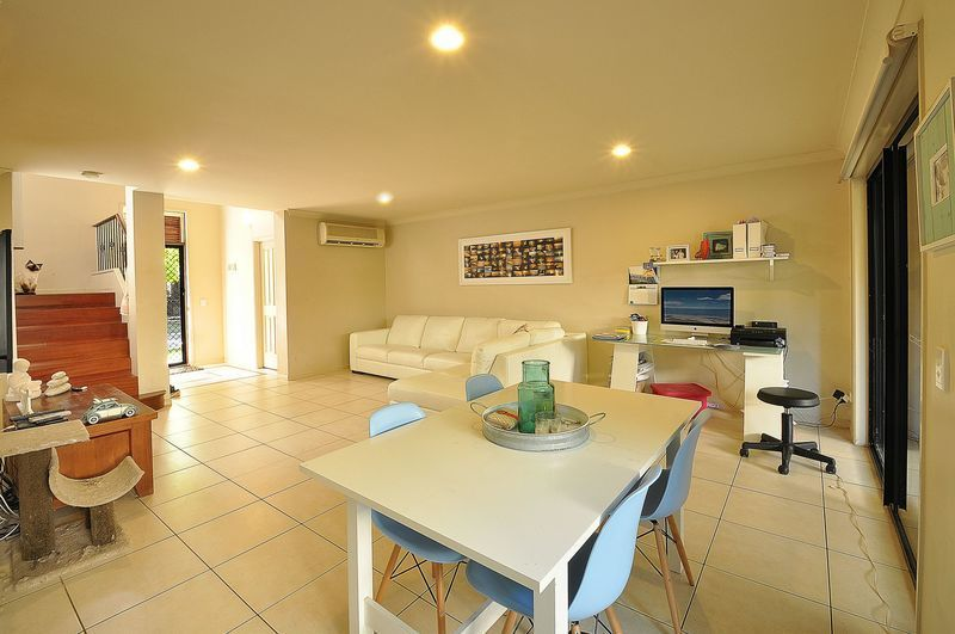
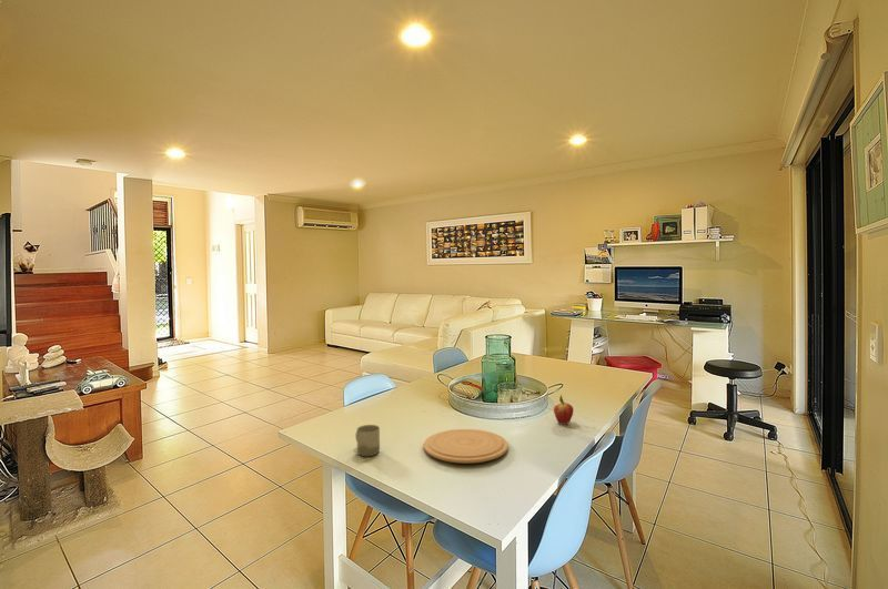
+ plate [423,428,509,464]
+ cup [354,424,381,457]
+ fruit [553,394,575,425]
